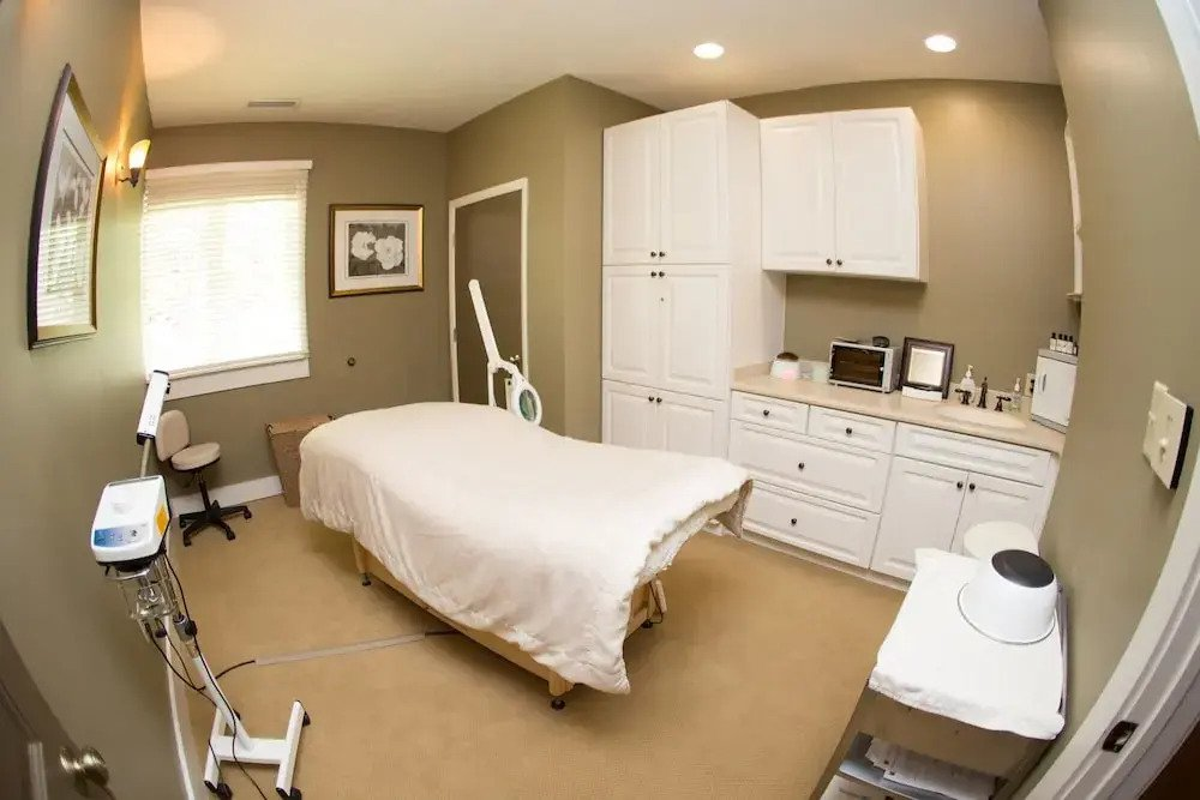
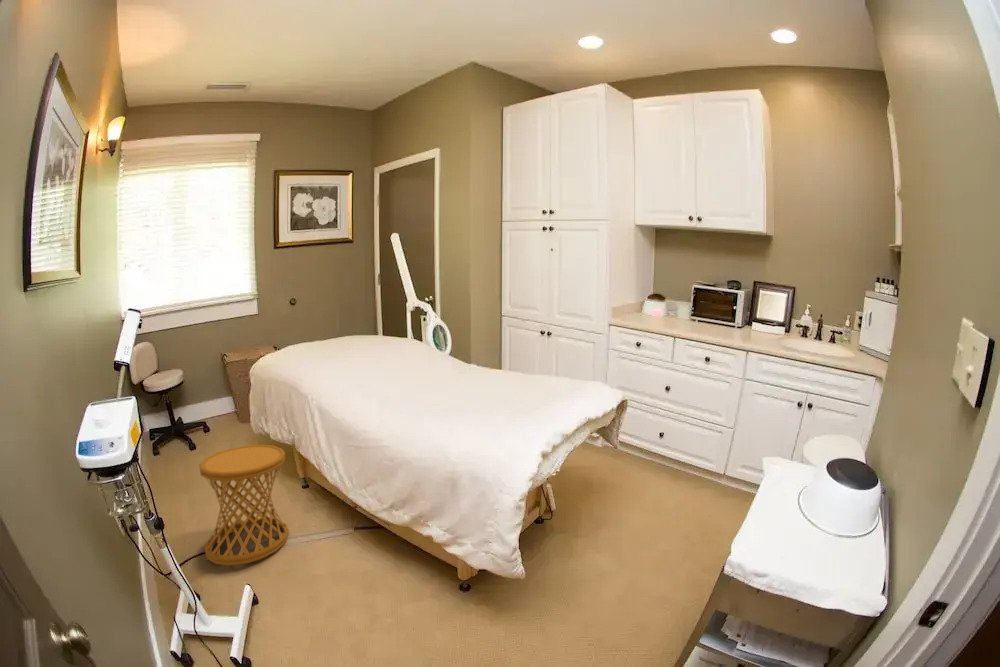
+ side table [198,444,290,567]
